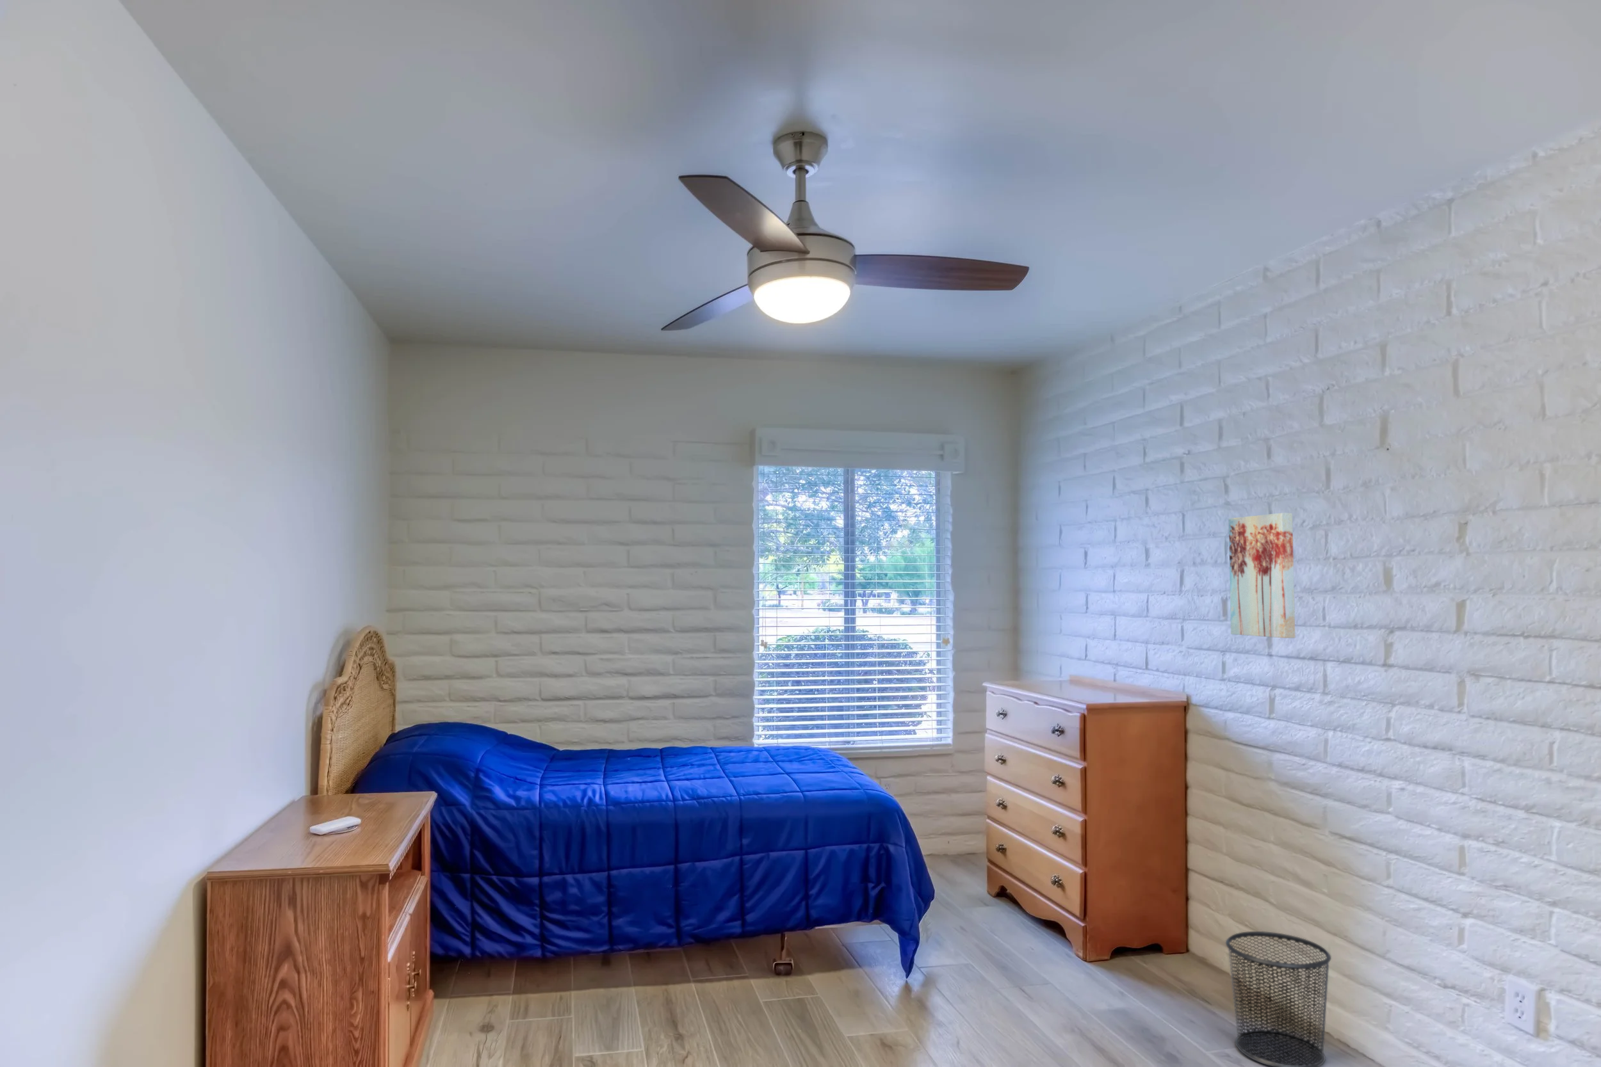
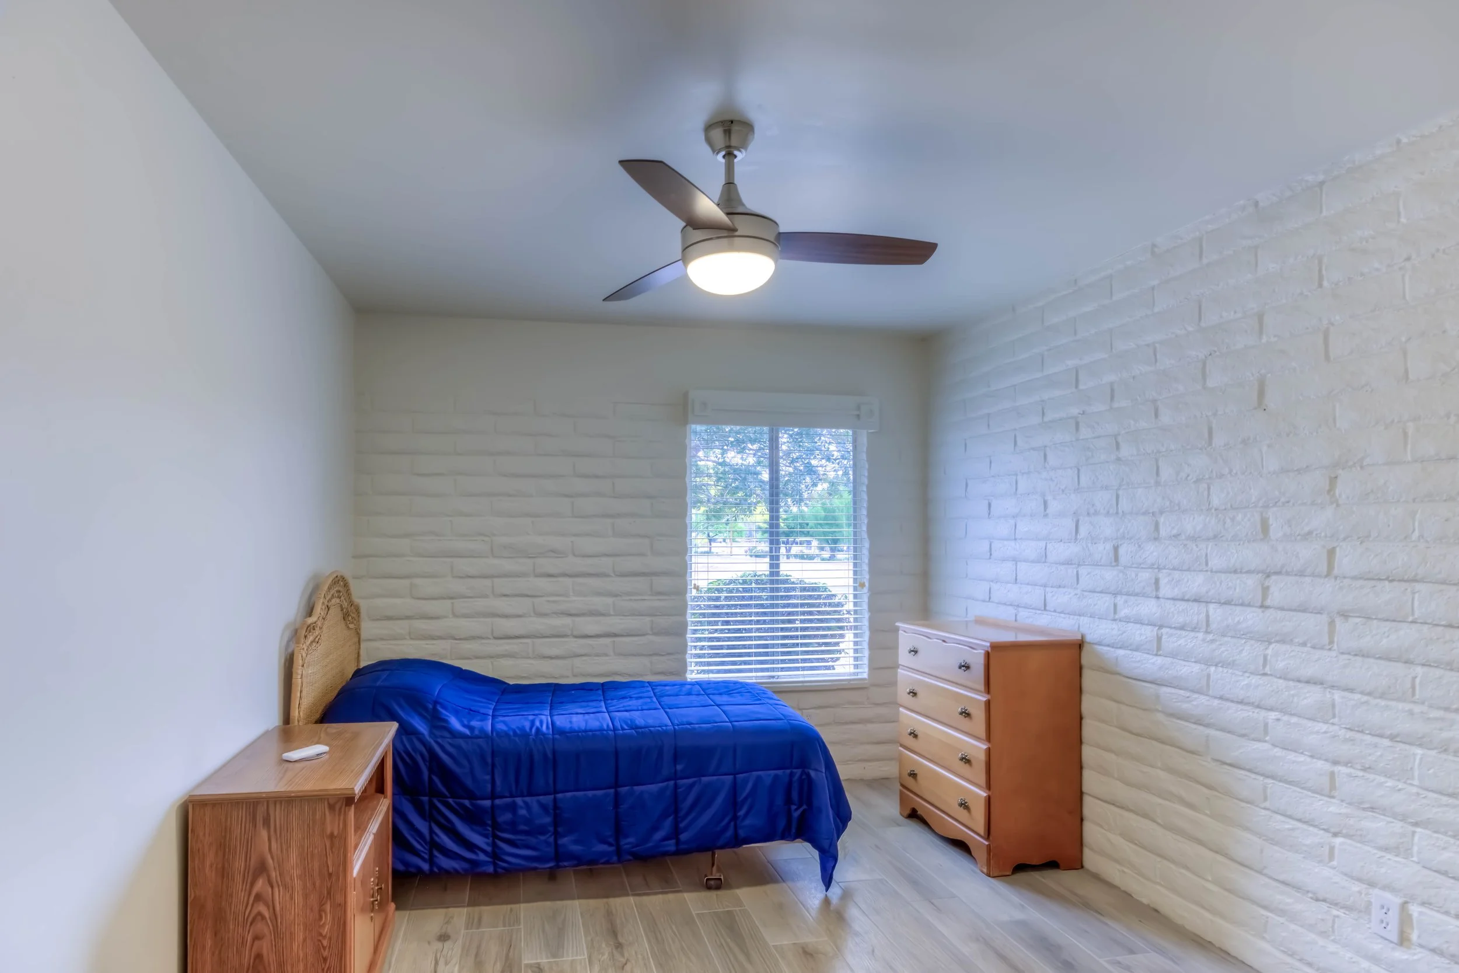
- wall art [1228,512,1296,638]
- waste bin [1225,931,1332,1067]
